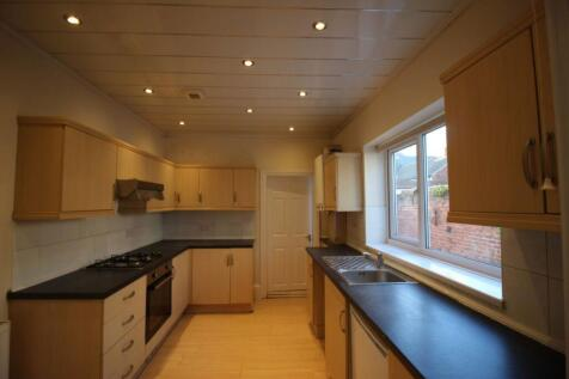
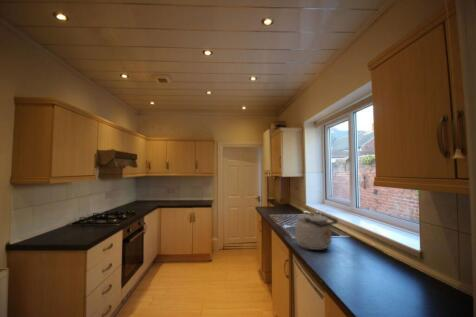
+ kettle [294,211,339,251]
